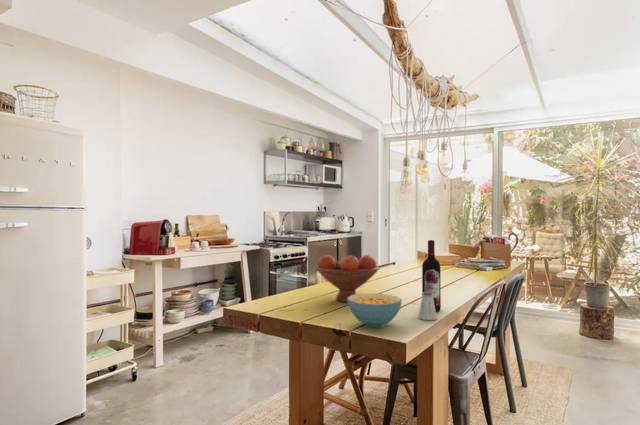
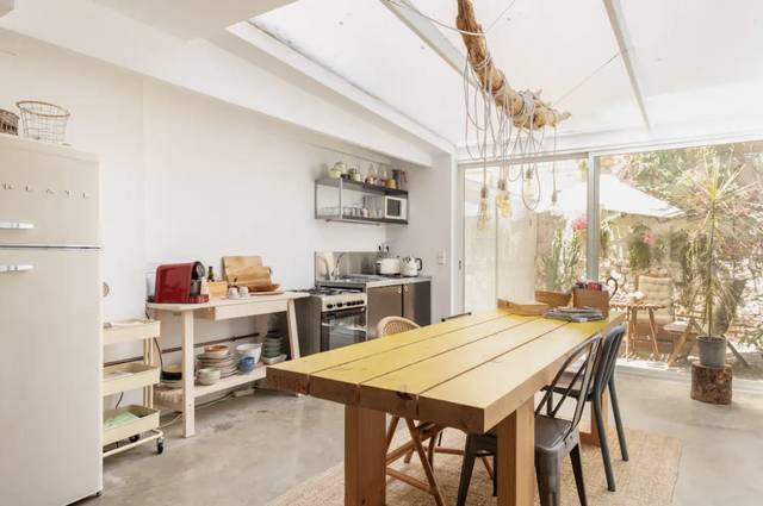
- fruit bowl [315,254,380,303]
- cereal bowl [347,292,403,328]
- wine bottle [421,239,442,312]
- saltshaker [417,292,438,321]
